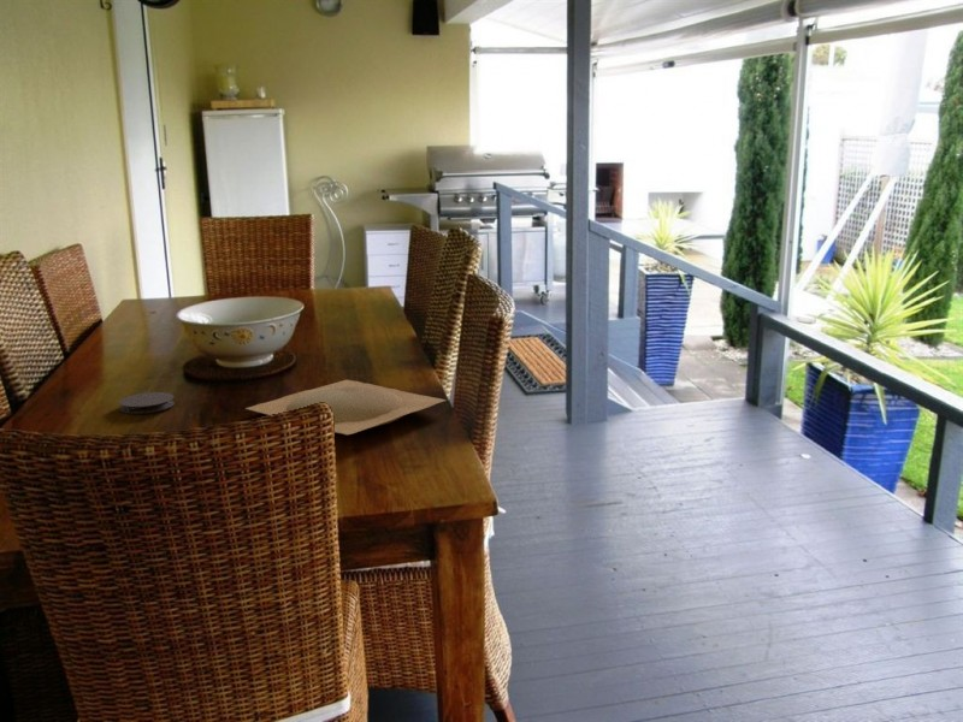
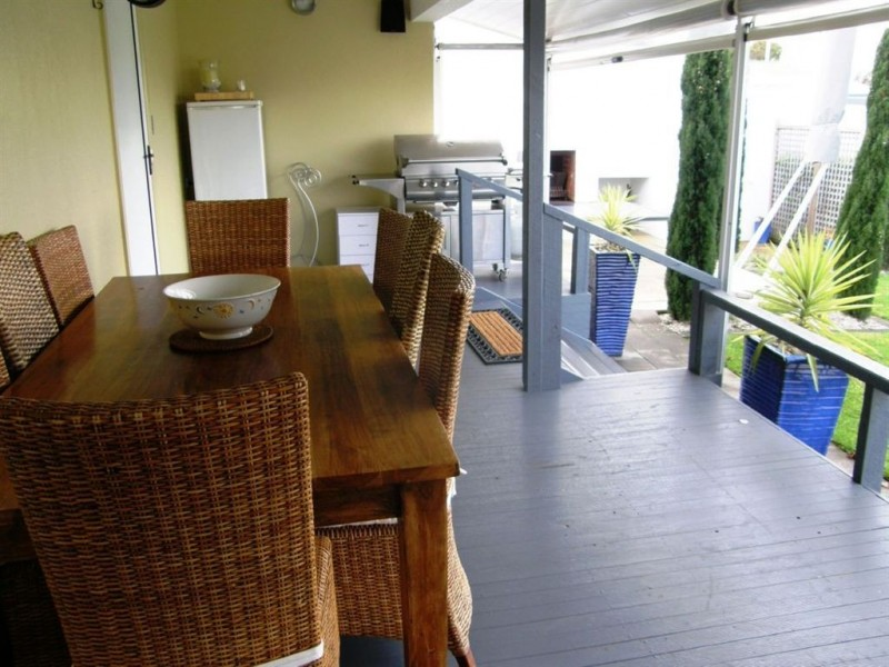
- plate [244,379,448,436]
- coaster [118,391,176,415]
